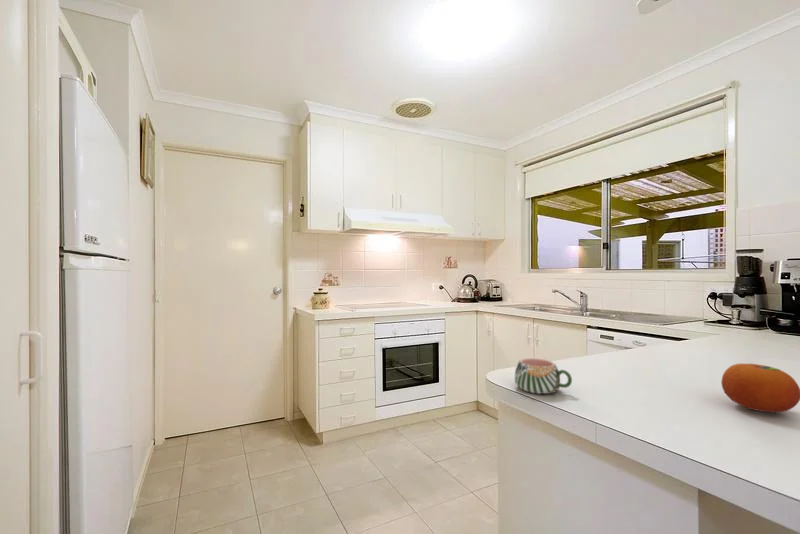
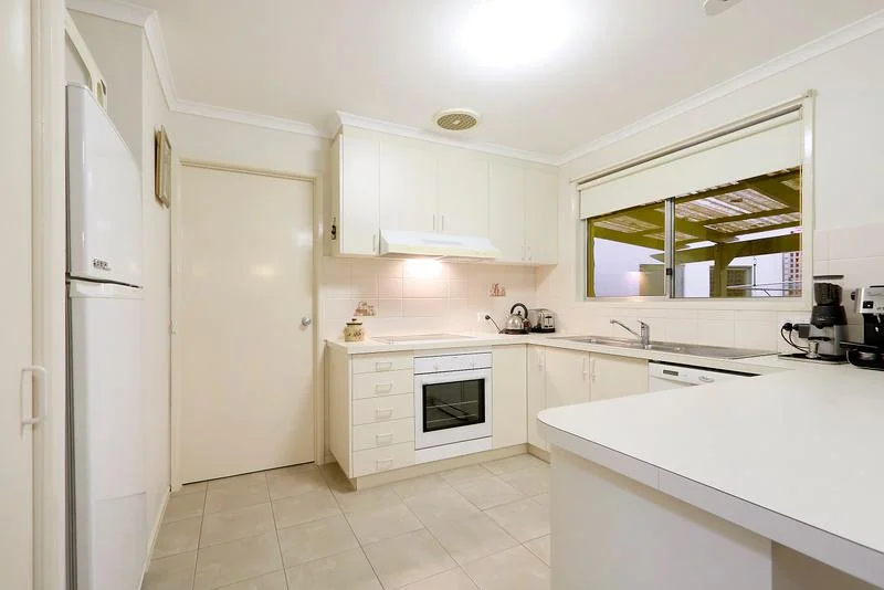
- fruit [720,363,800,413]
- mug [514,357,573,395]
